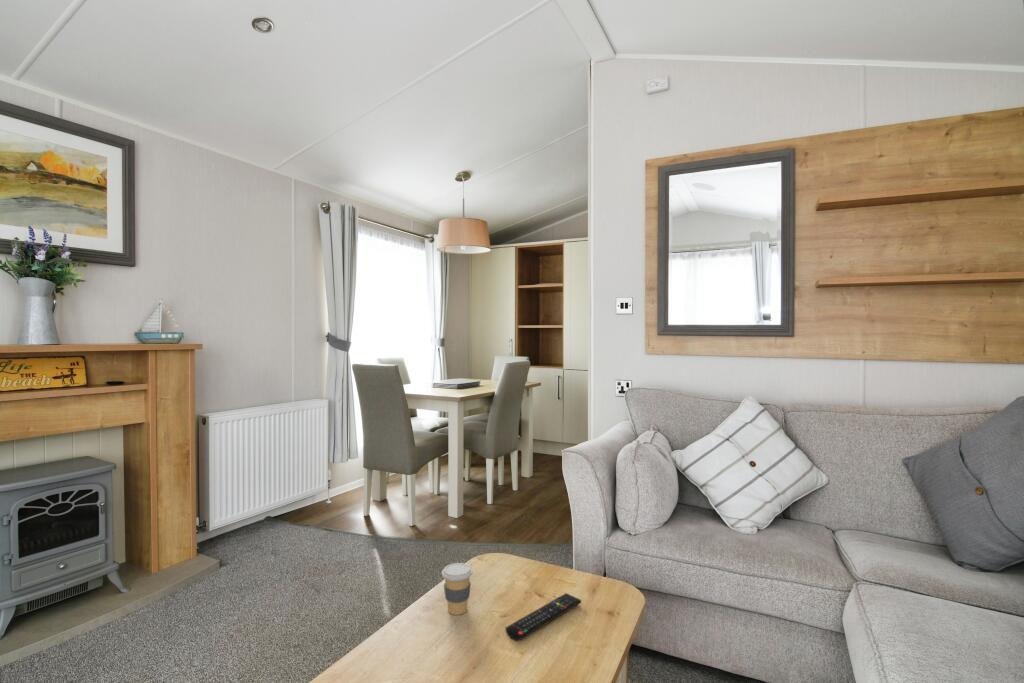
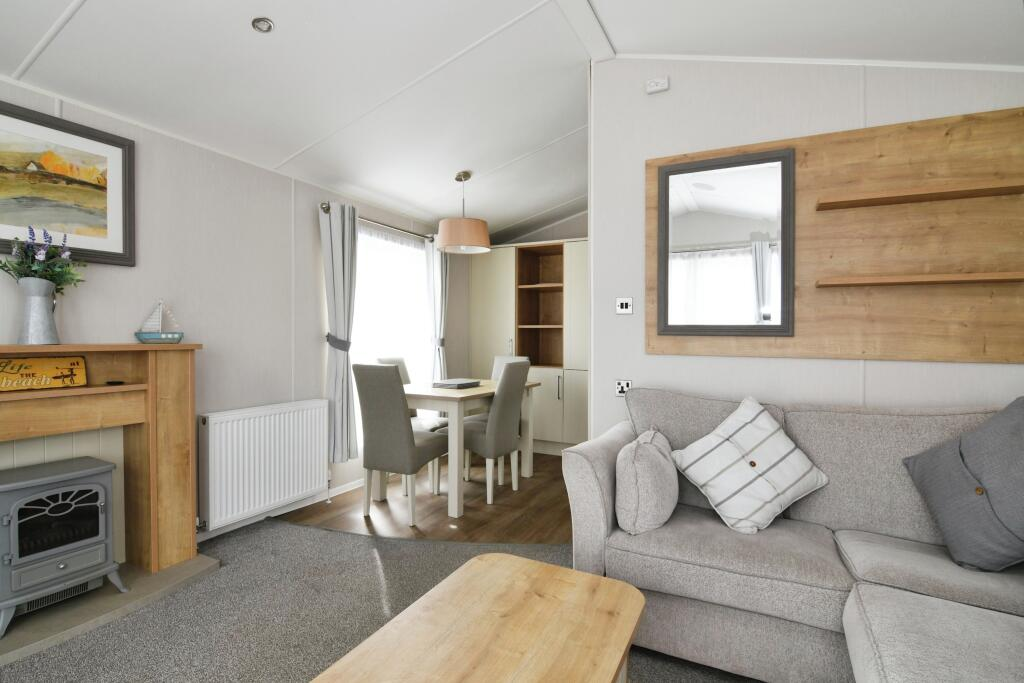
- remote control [504,592,582,641]
- coffee cup [441,562,474,616]
